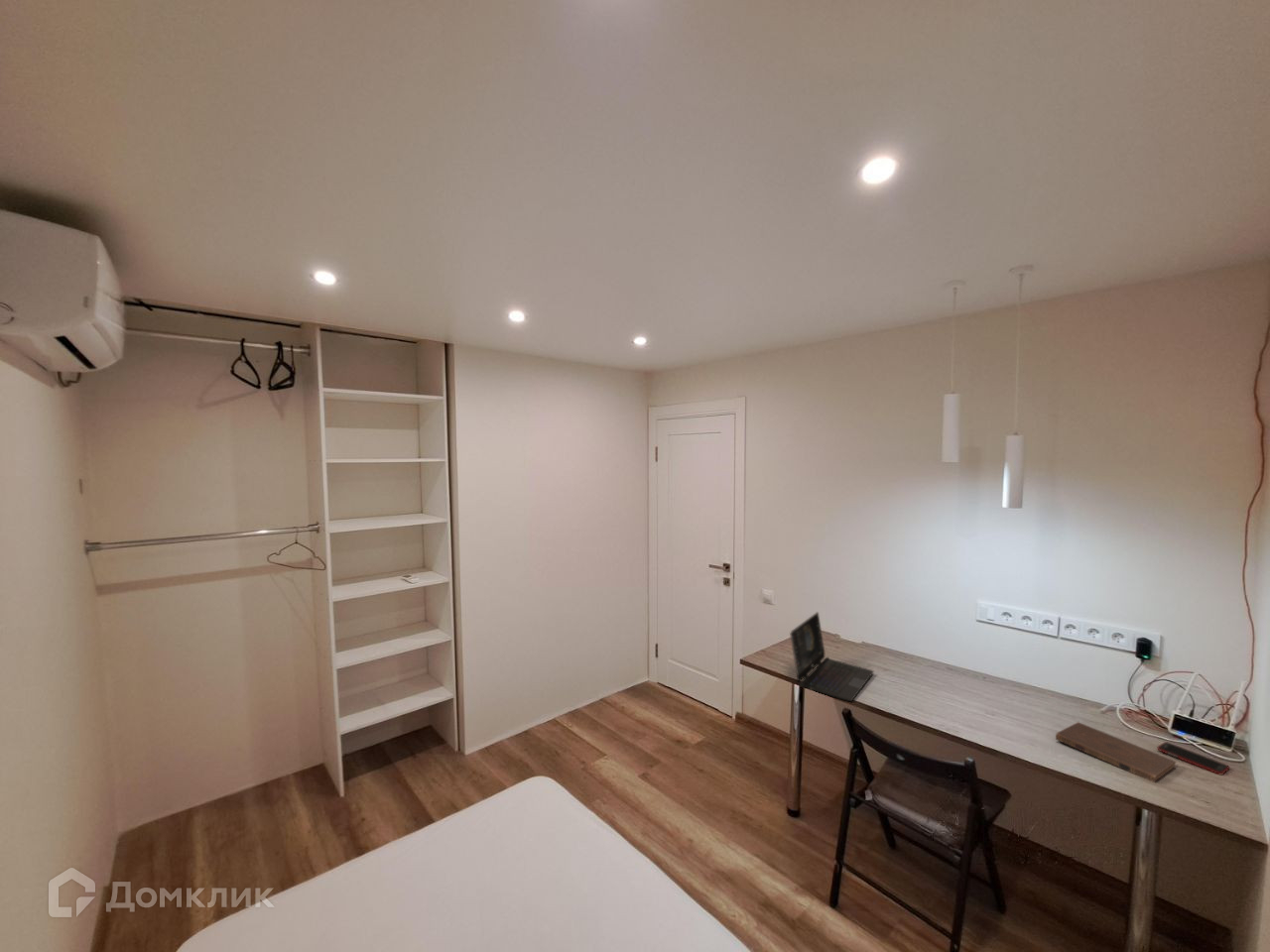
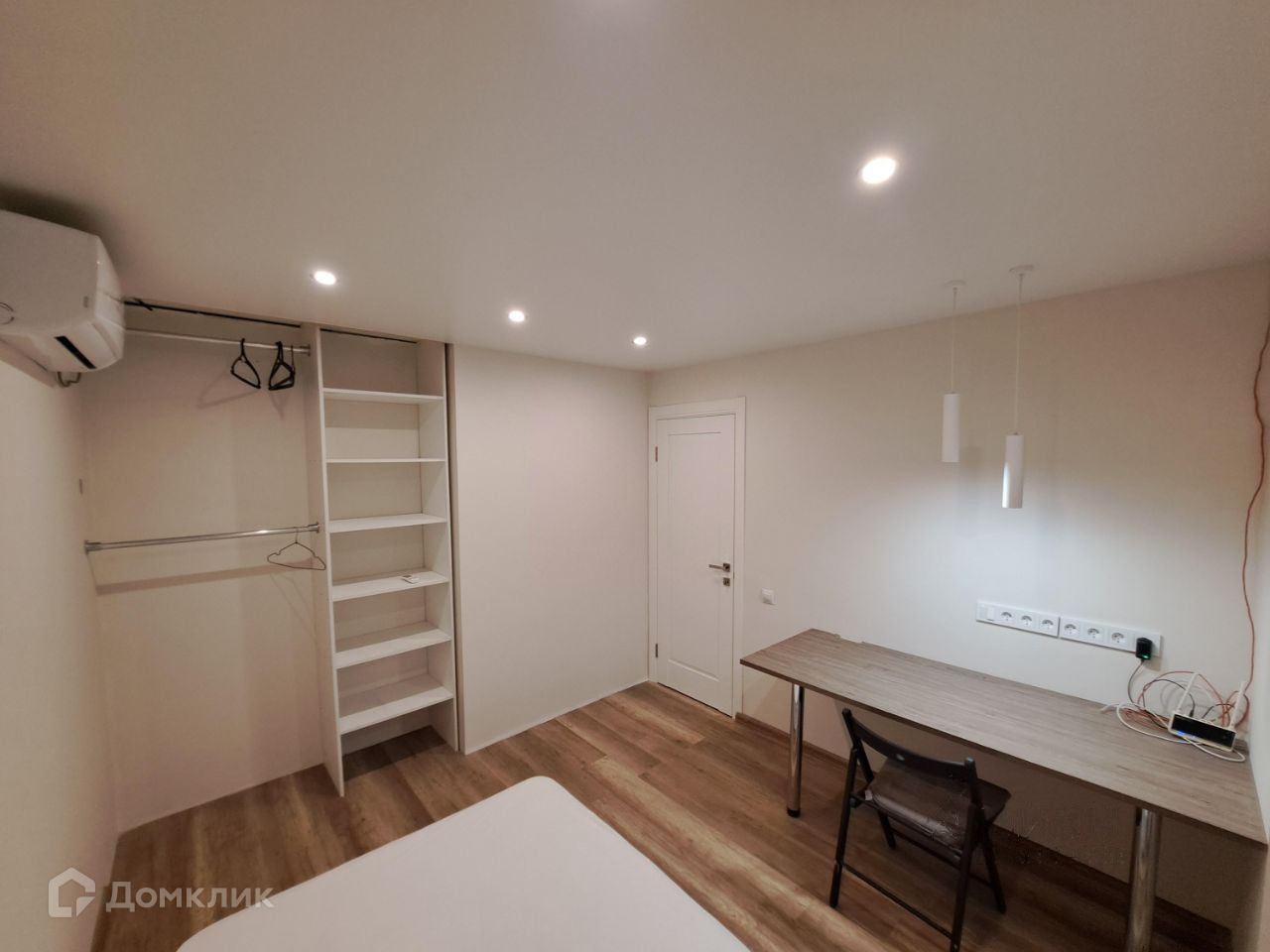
- book [1055,721,1177,783]
- laptop [789,611,875,702]
- cell phone [1156,741,1230,775]
